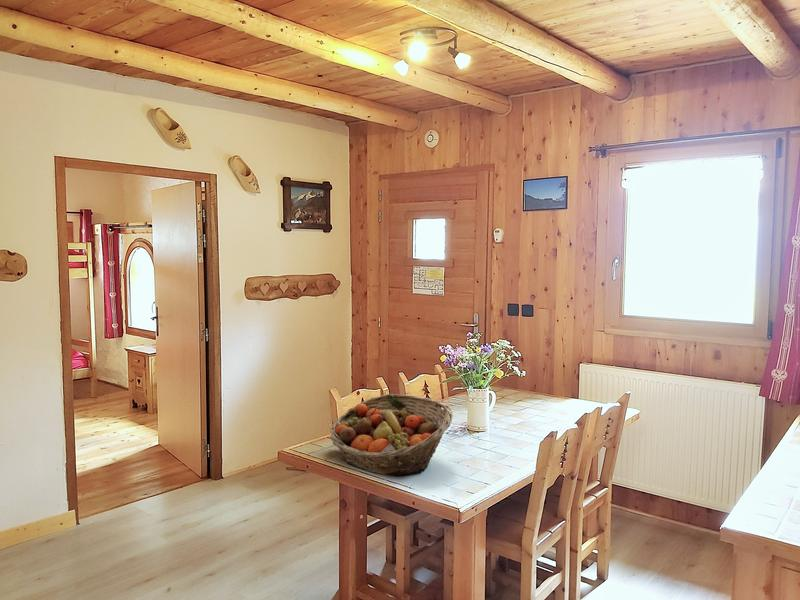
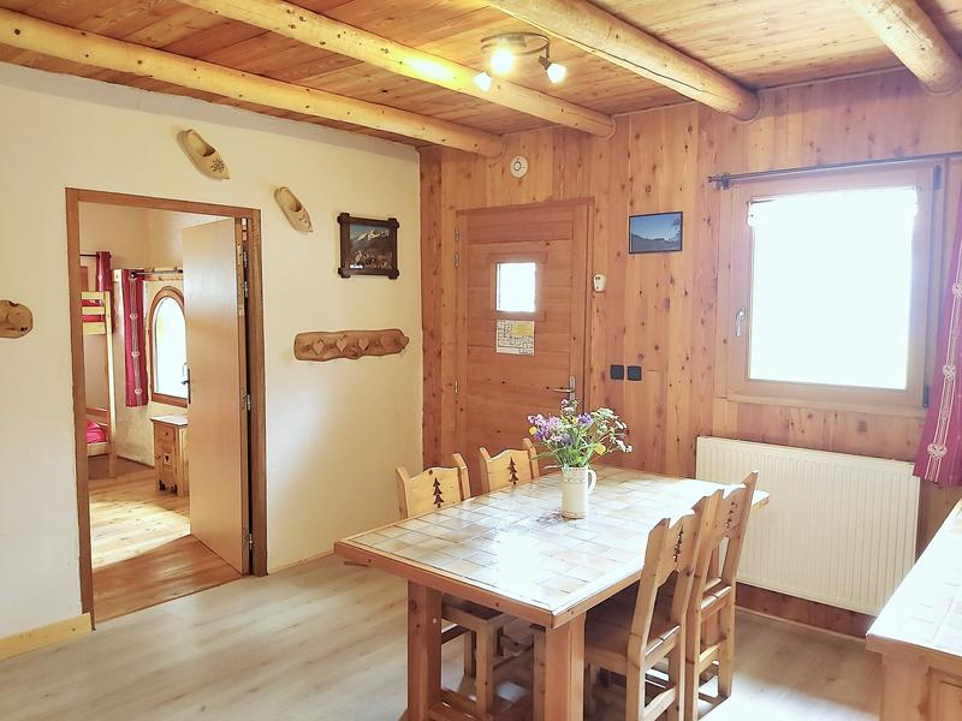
- fruit basket [329,393,454,476]
